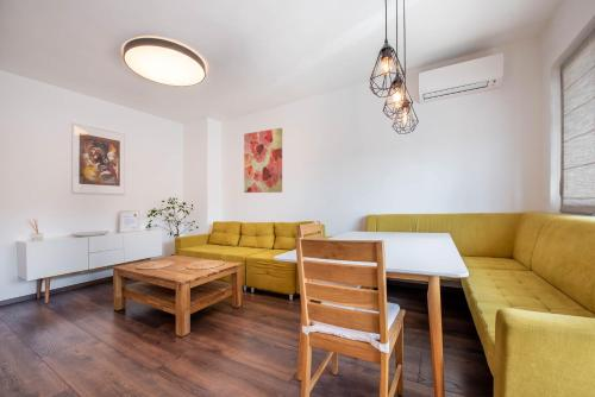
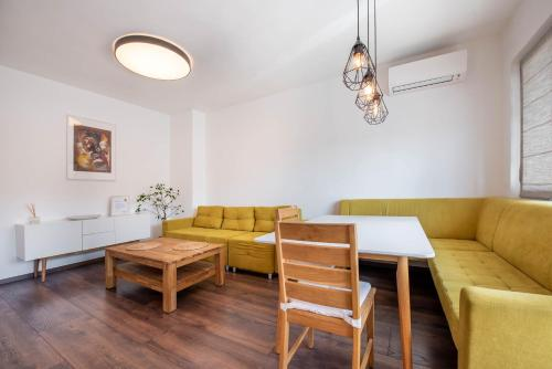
- wall art [243,127,283,194]
